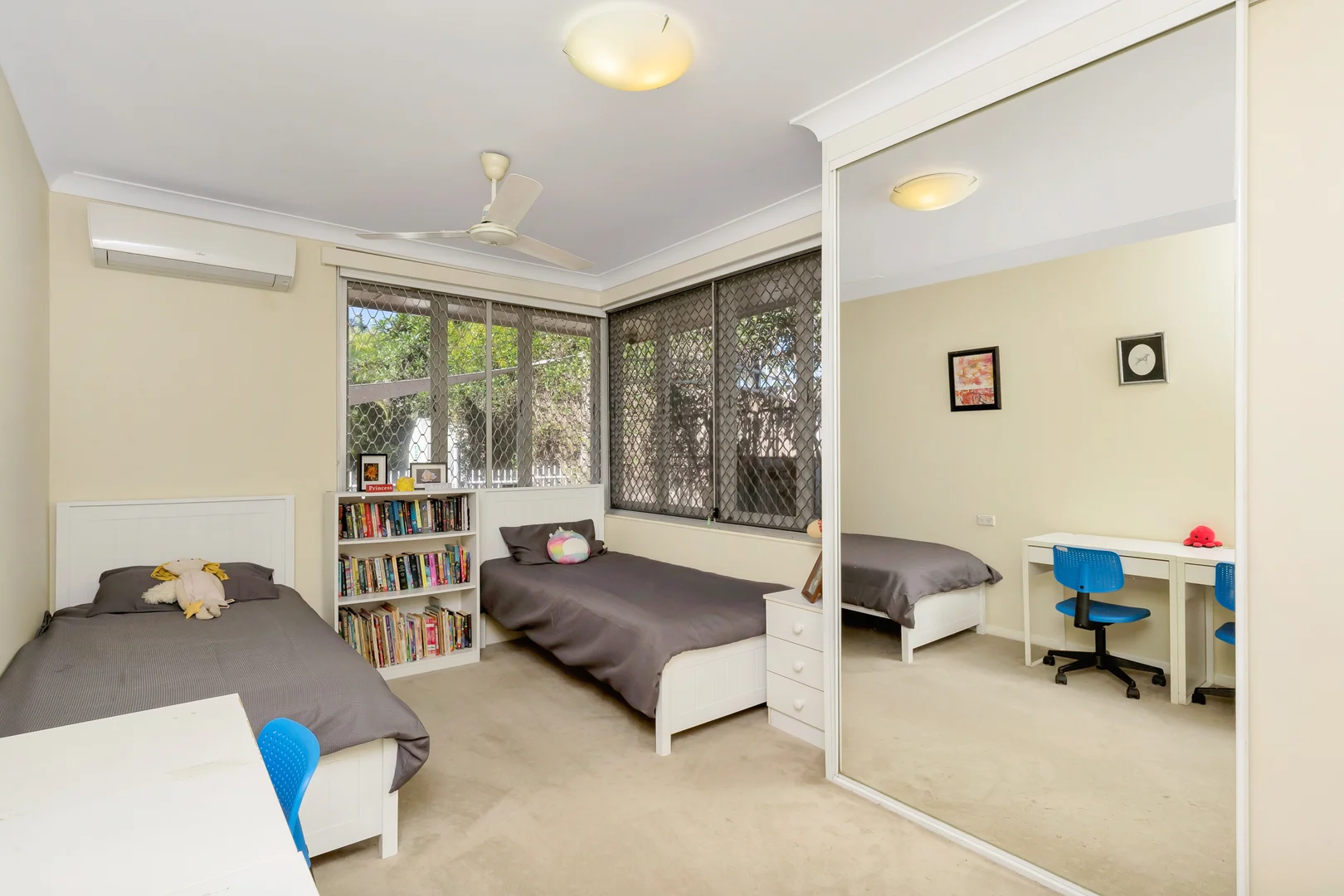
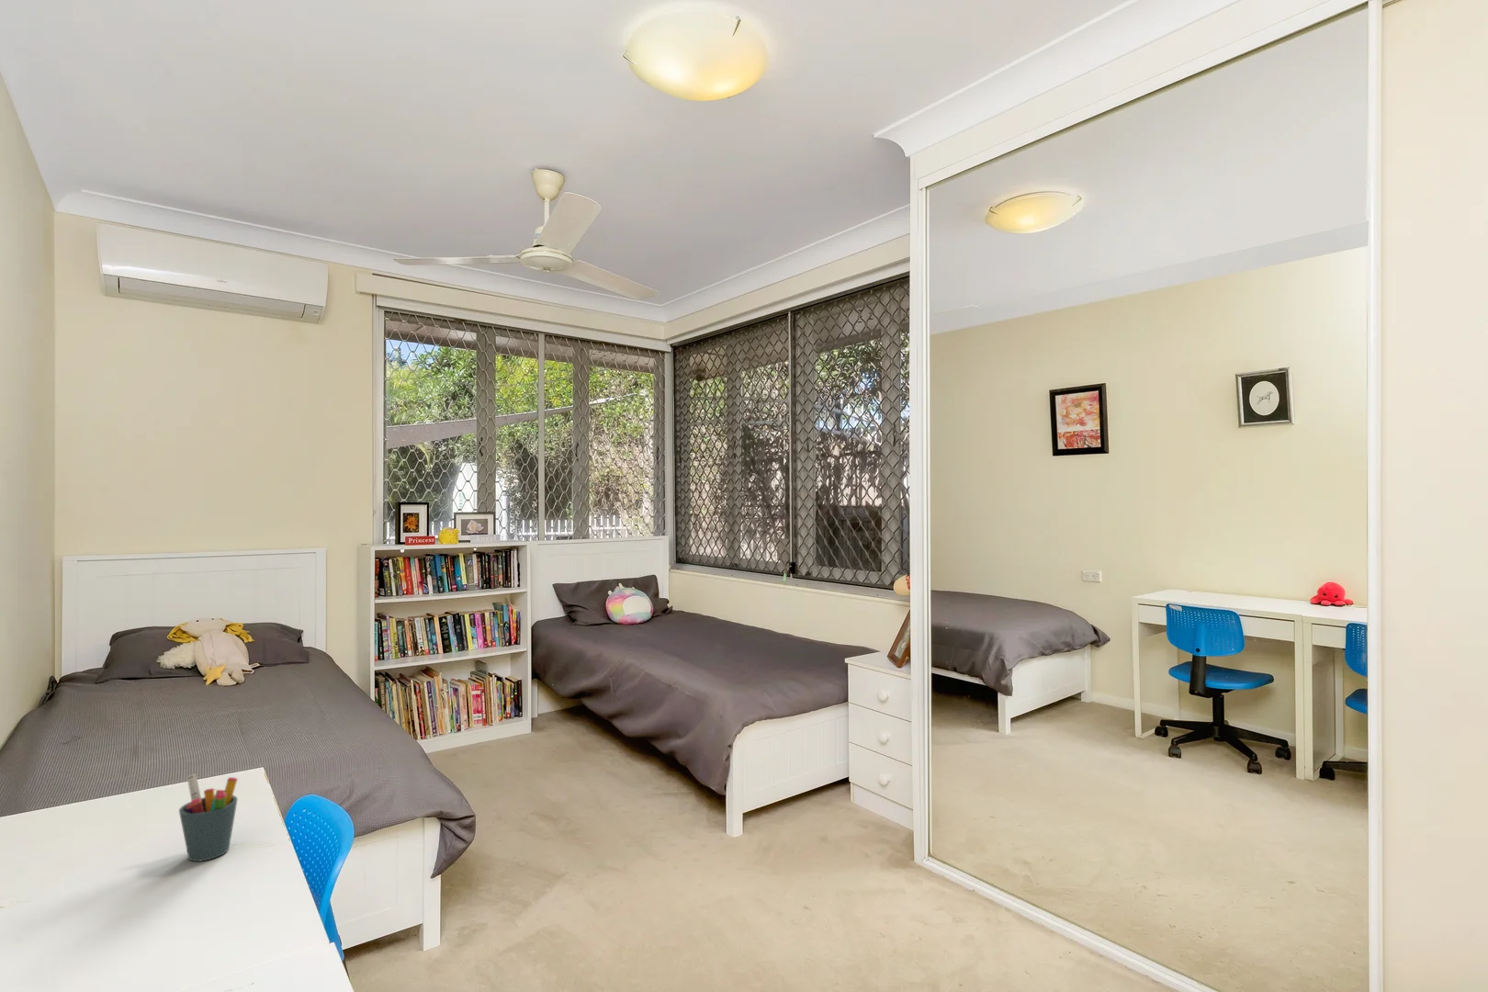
+ pen holder [178,773,239,862]
